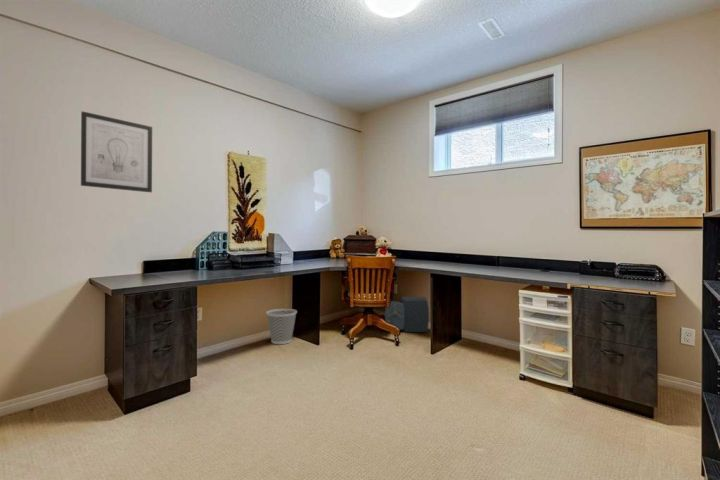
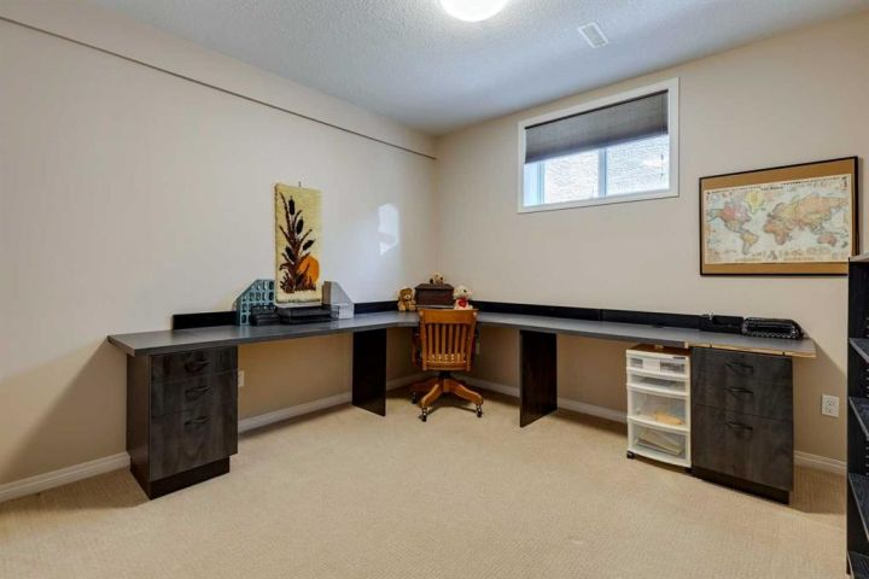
- speaker [384,296,430,333]
- wastebasket [265,308,298,345]
- wall art [80,110,153,193]
